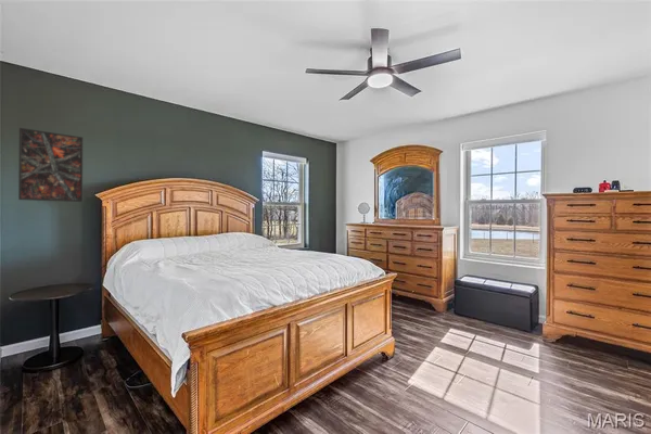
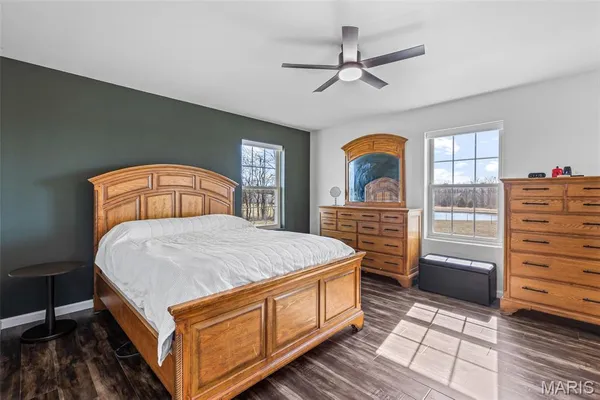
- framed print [17,127,85,203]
